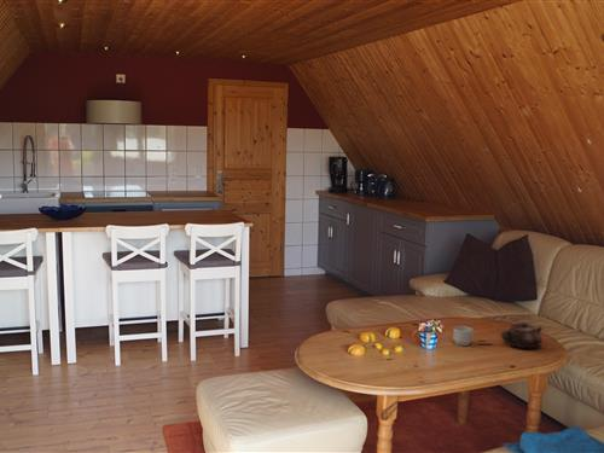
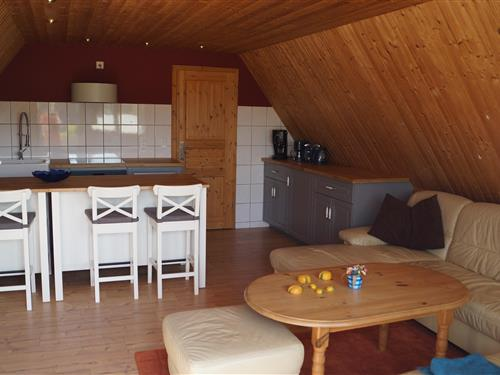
- mug [452,325,476,347]
- teapot [500,321,544,349]
